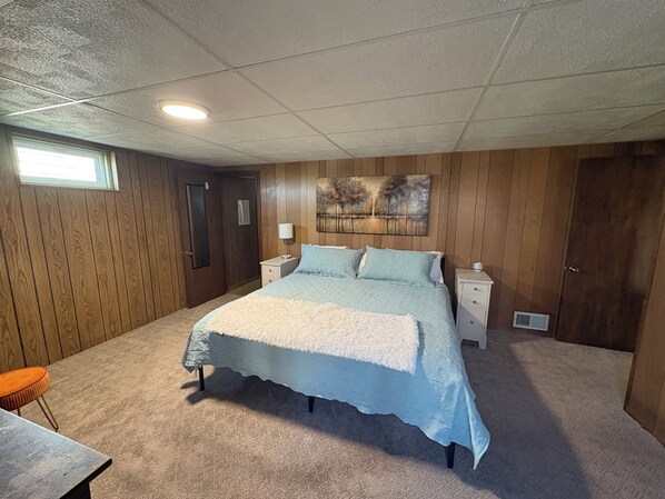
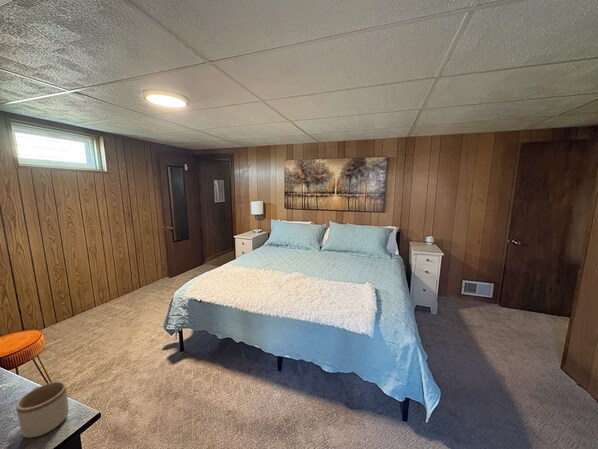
+ mug [15,381,70,439]
